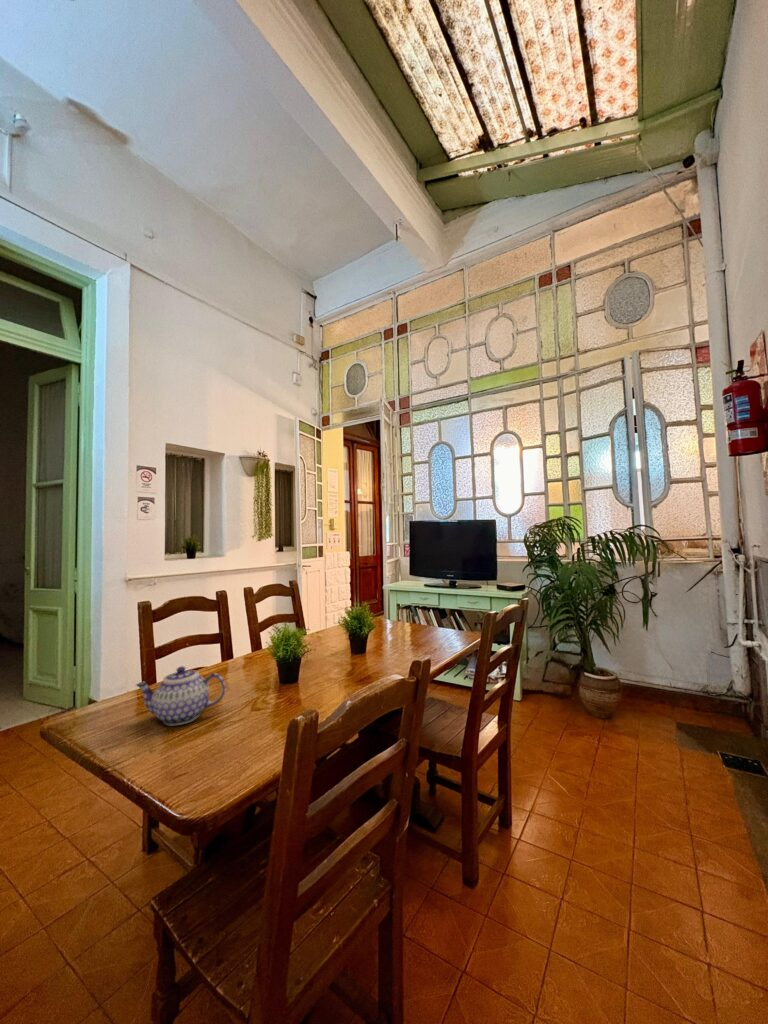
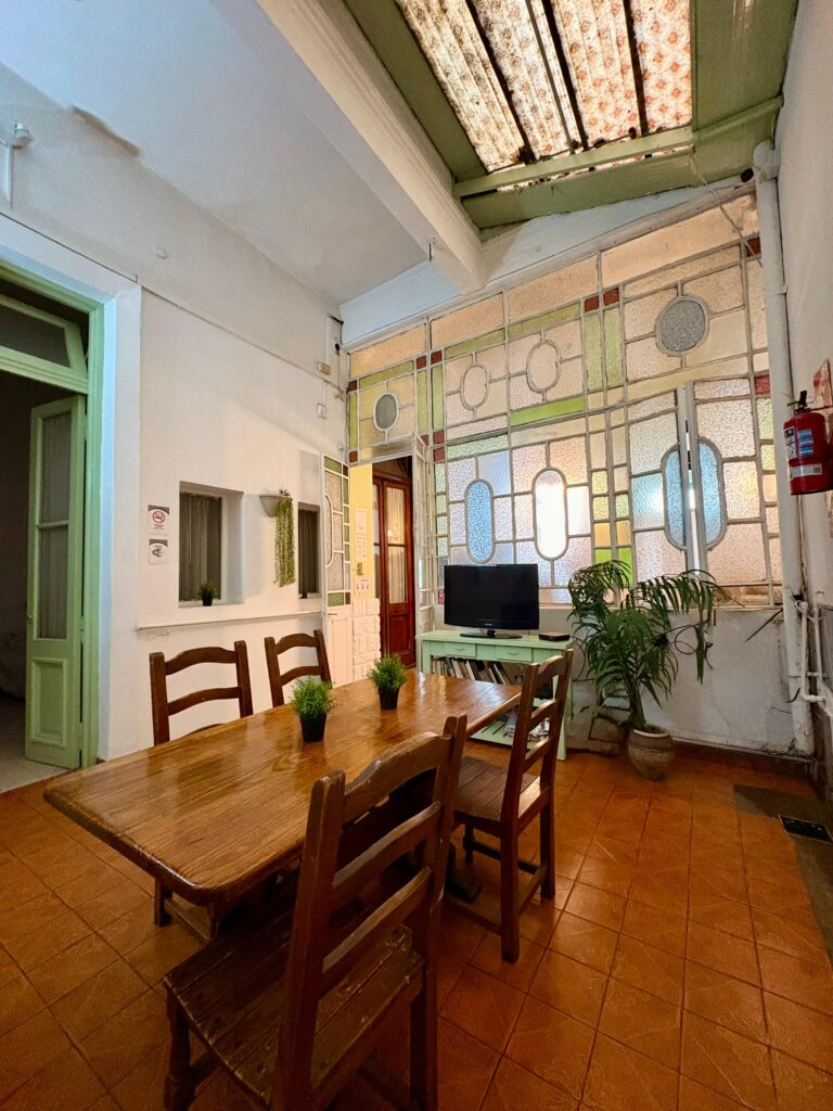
- teapot [135,665,226,727]
